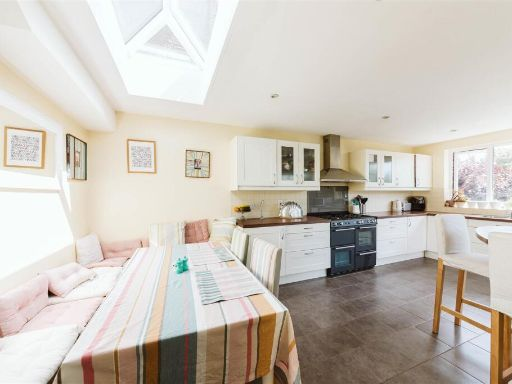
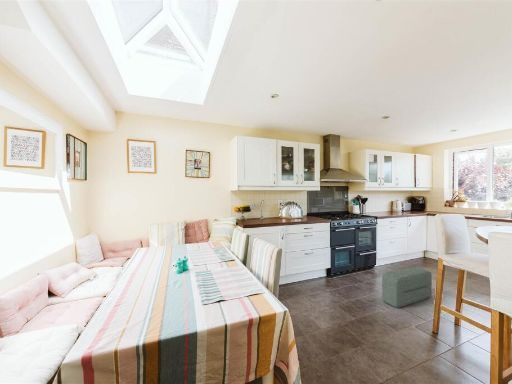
+ pouf [381,266,433,309]
